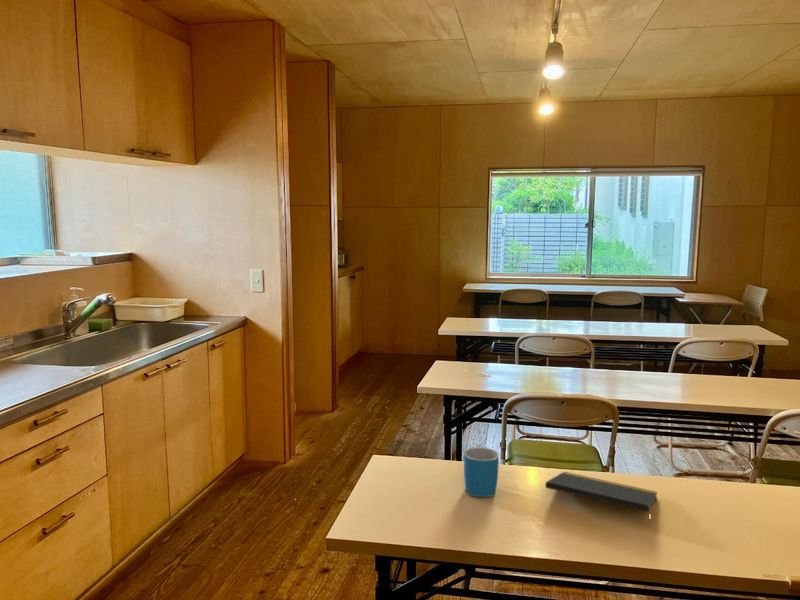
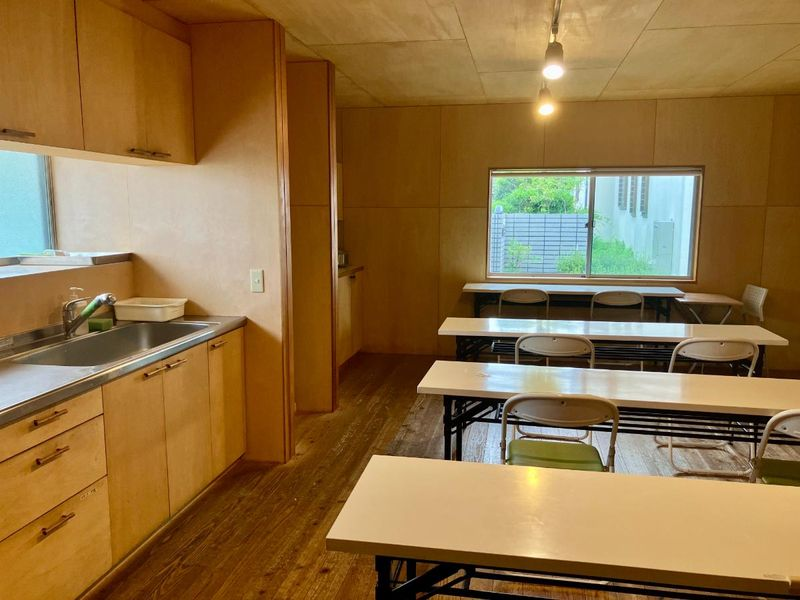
- mug [463,447,500,498]
- notepad [544,471,659,527]
